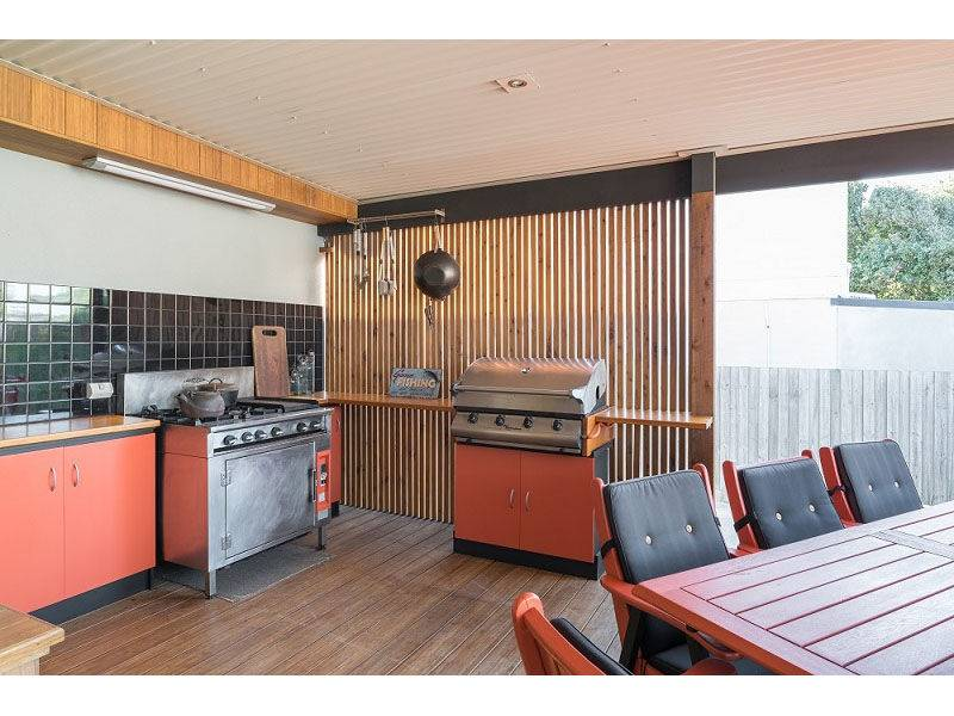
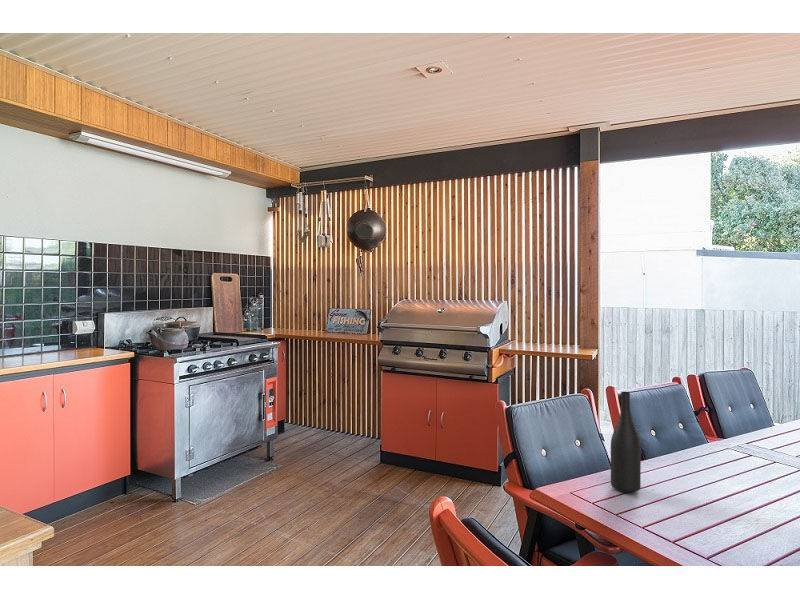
+ wine bottle [610,391,642,493]
